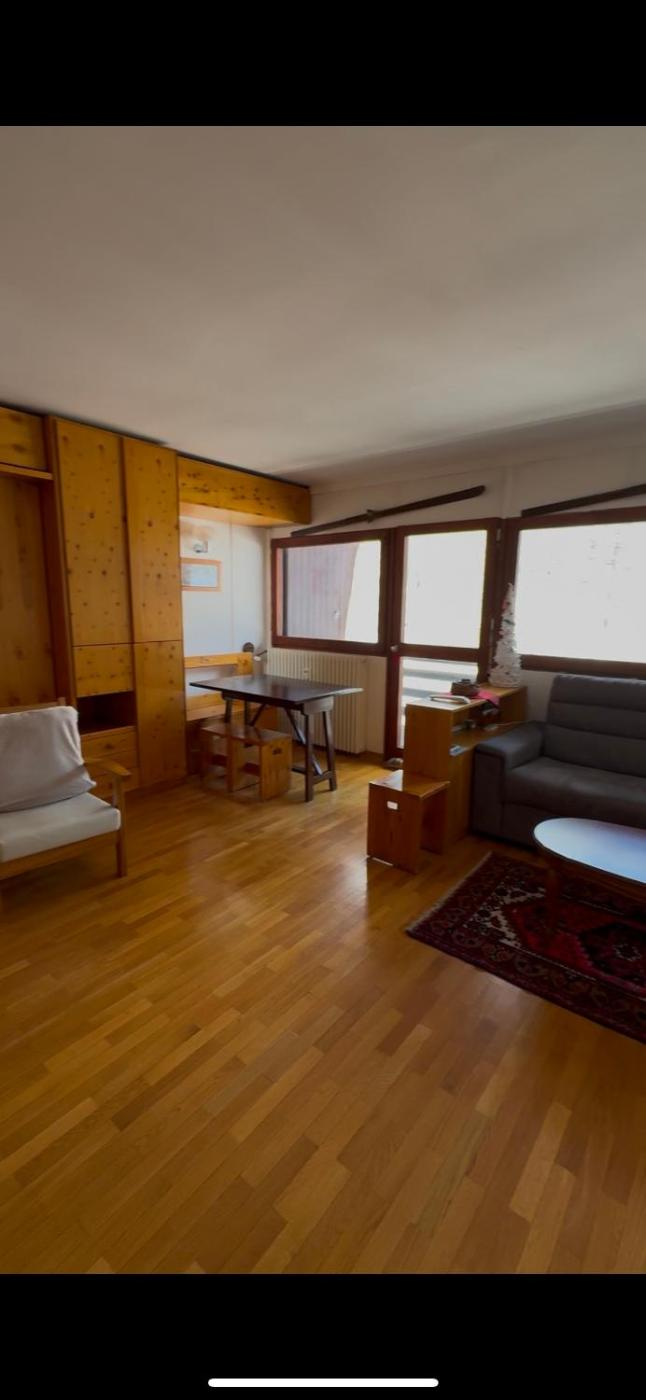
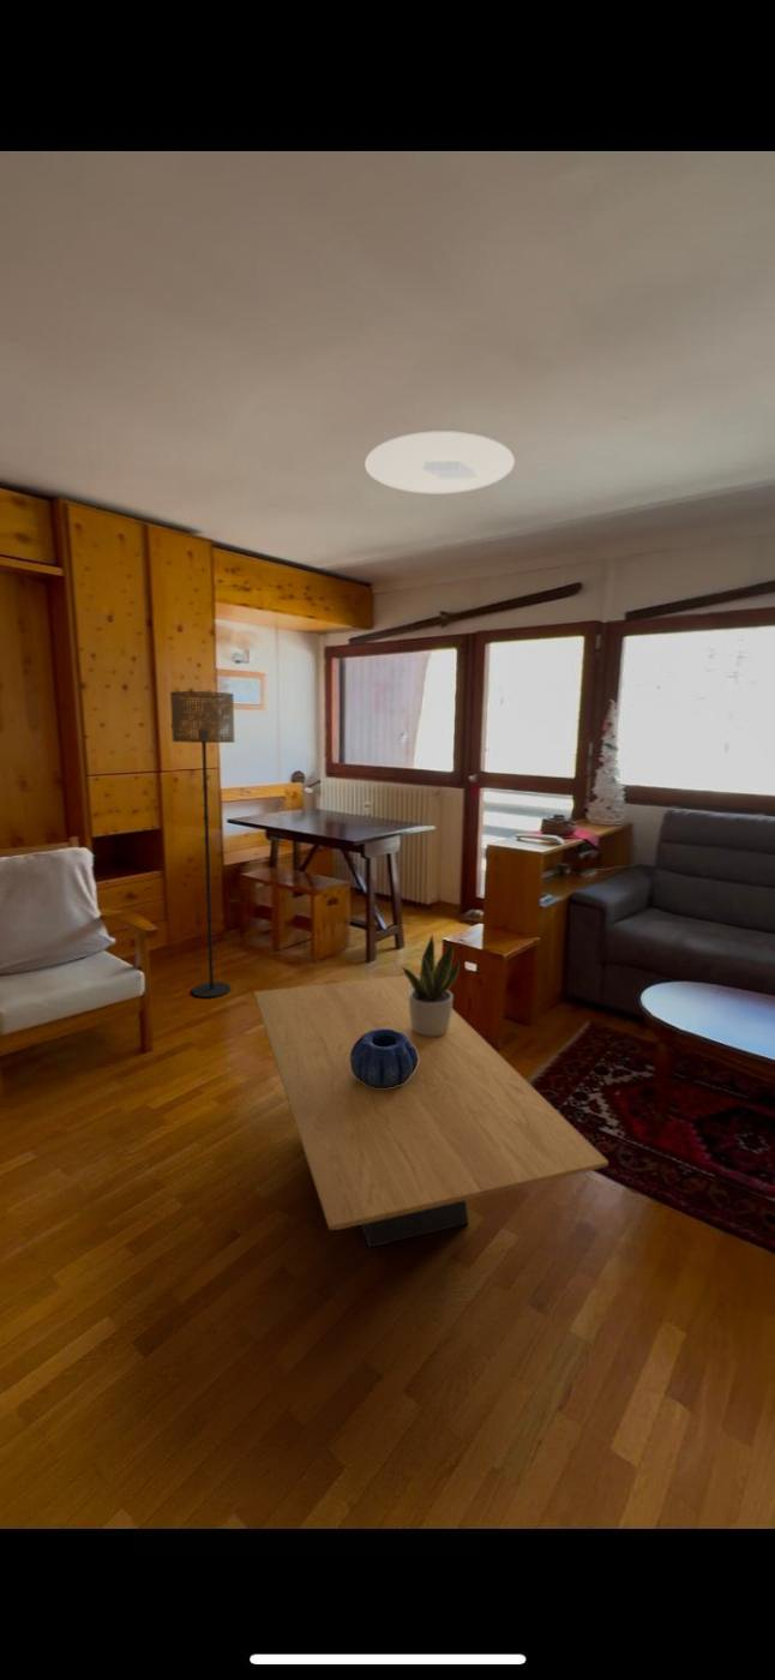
+ floor lamp [169,690,236,998]
+ coffee table [253,973,609,1249]
+ potted plant [399,932,461,1037]
+ ceiling light [364,430,516,494]
+ decorative bowl [350,1028,419,1088]
